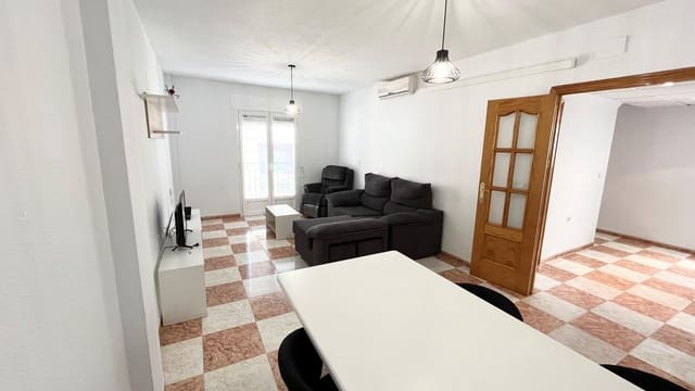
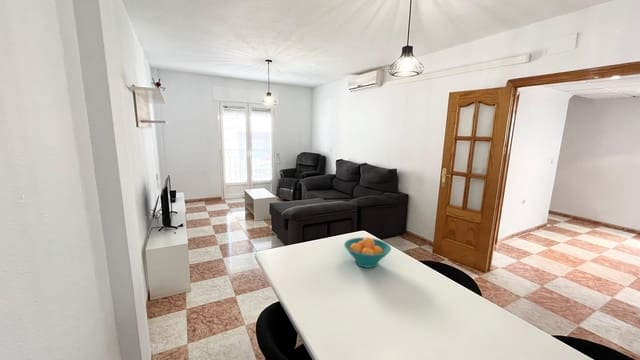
+ fruit bowl [343,236,392,269]
